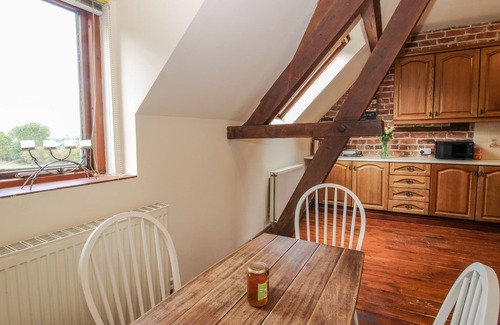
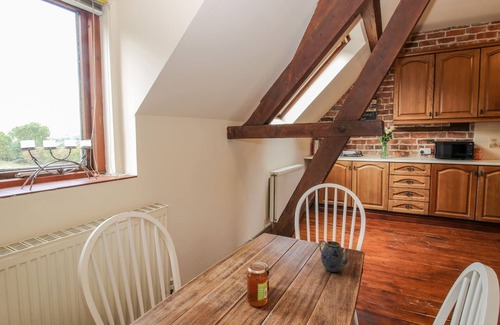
+ teapot [318,239,350,273]
